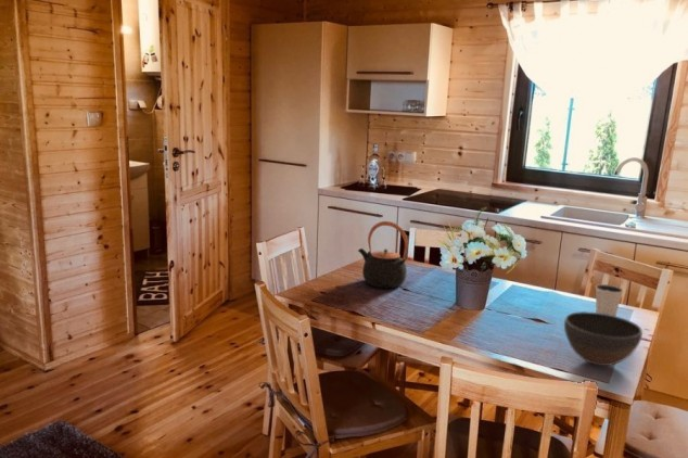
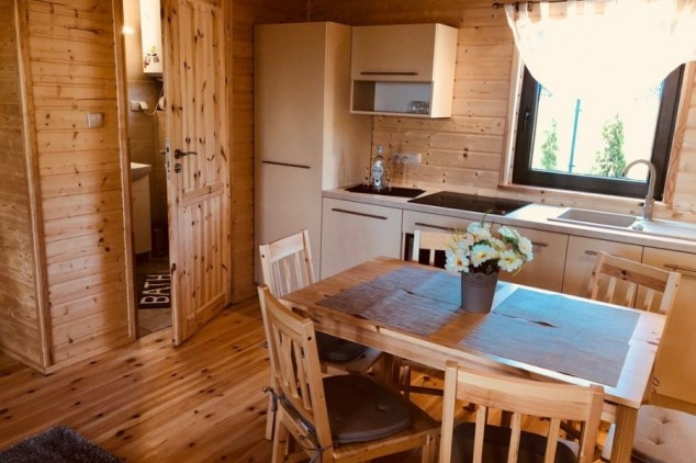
- bowl [563,310,644,367]
- dixie cup [595,283,624,316]
- teapot [357,220,409,289]
